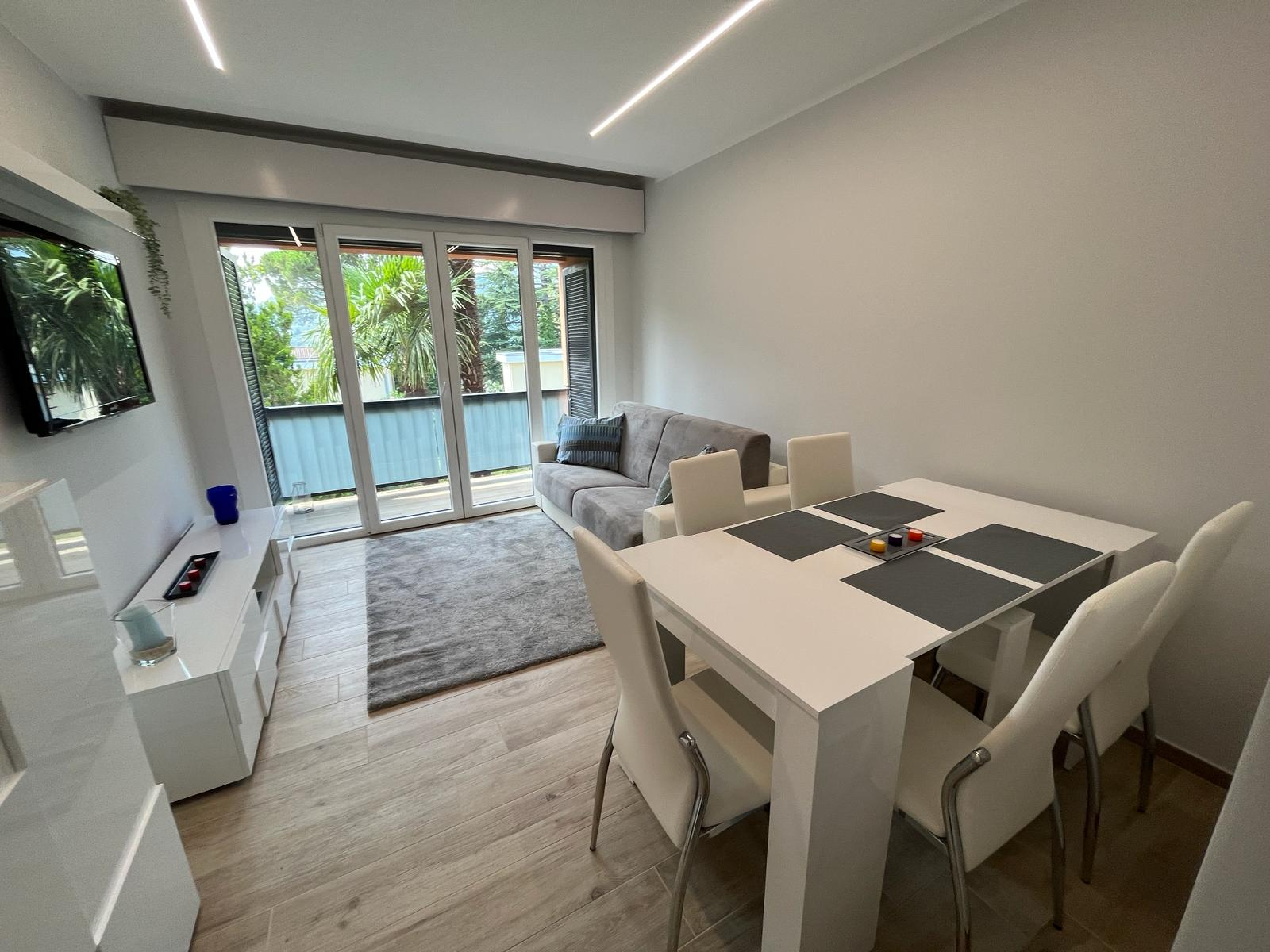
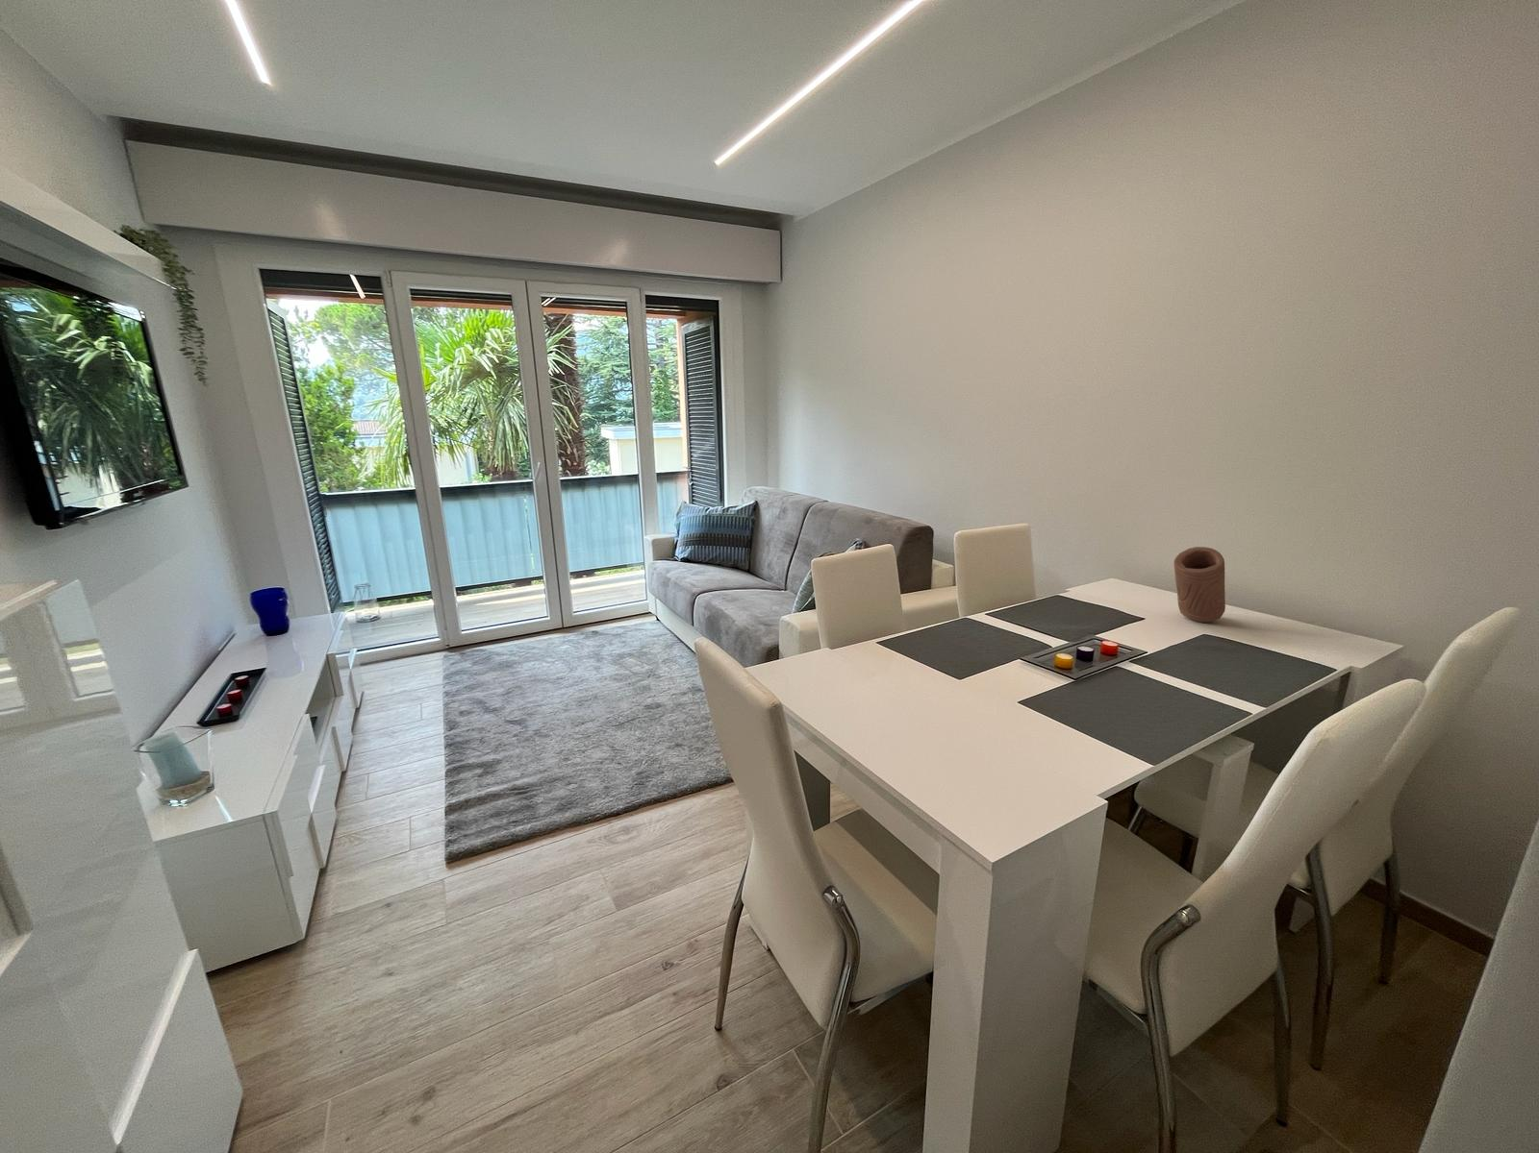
+ vase [1173,546,1226,624]
